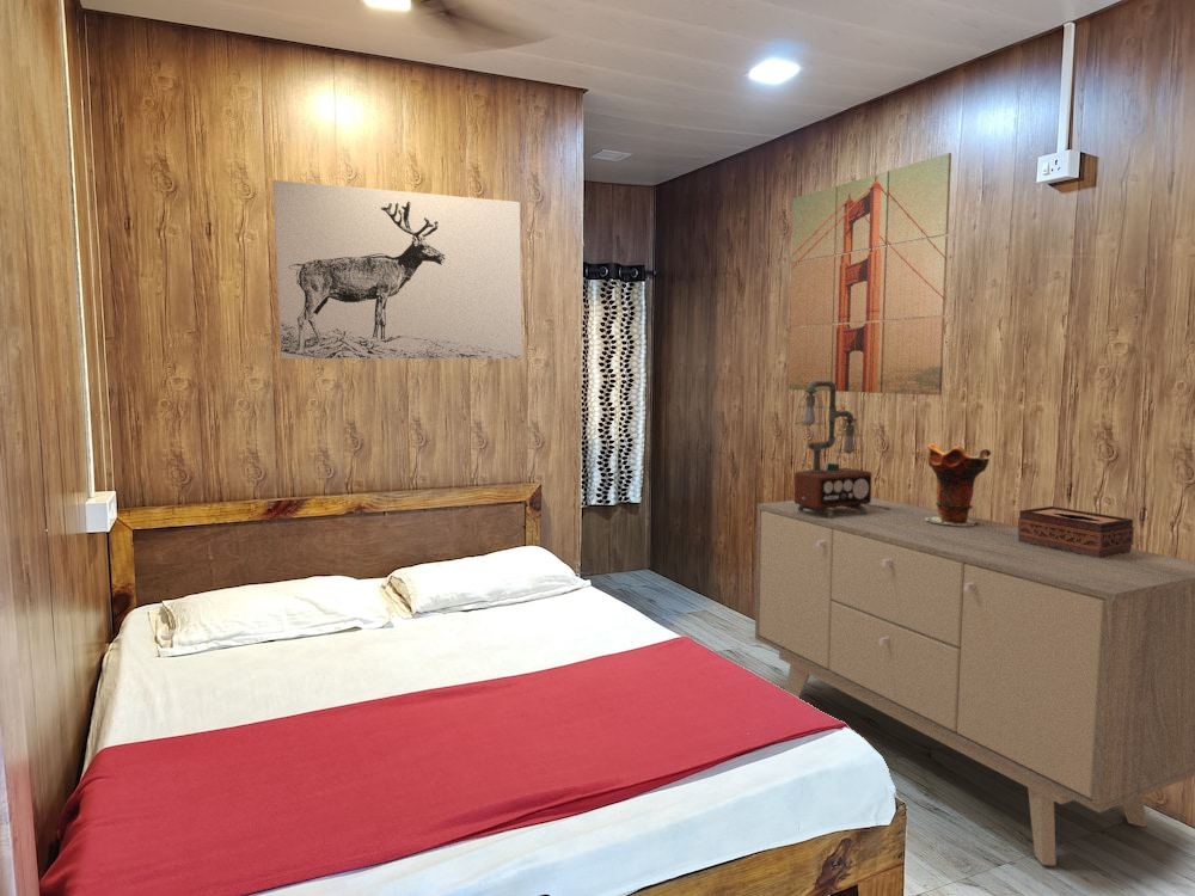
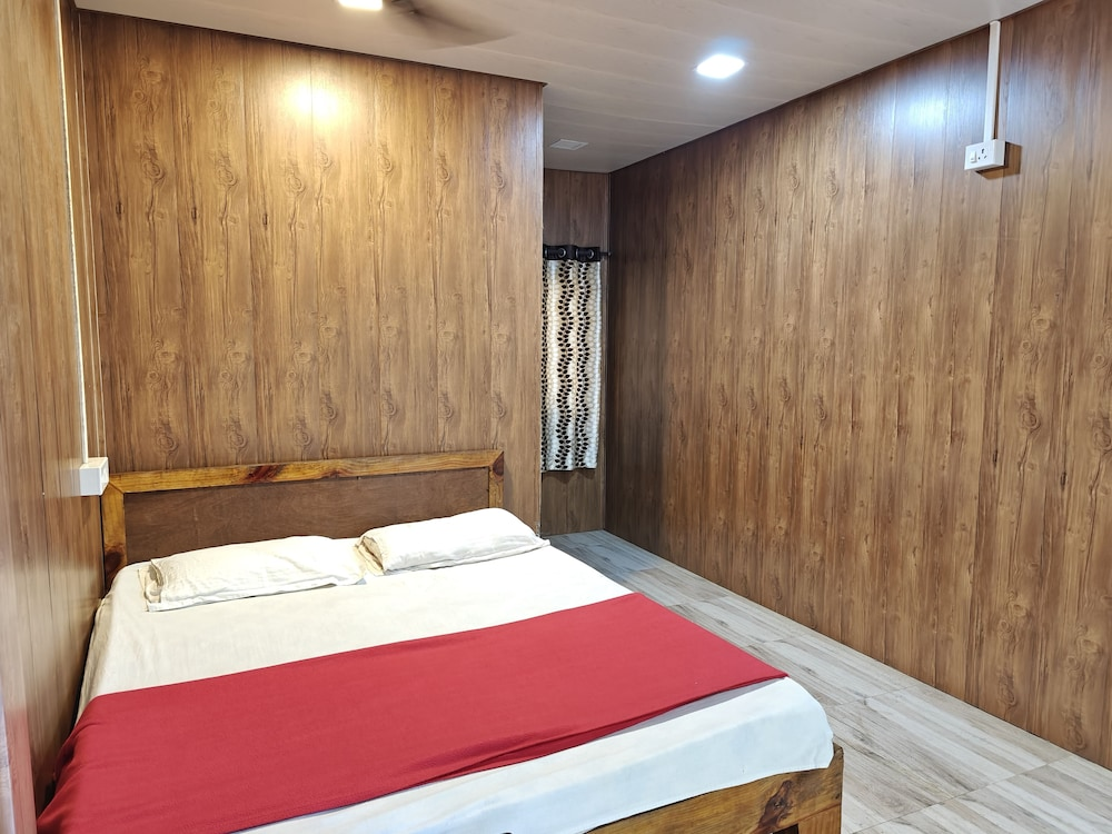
- wall art [788,152,952,397]
- wall art [271,179,523,360]
- table lamp [792,380,890,518]
- decorative vase [925,443,992,526]
- sideboard [754,496,1195,866]
- tissue box [1017,505,1135,559]
